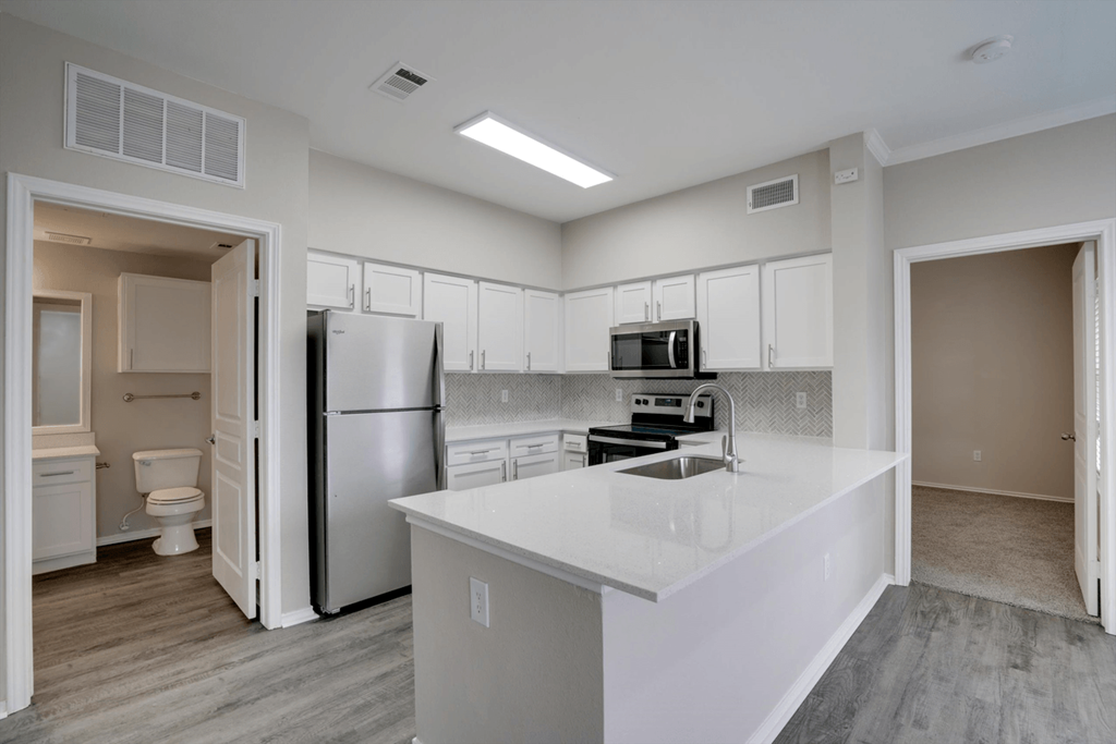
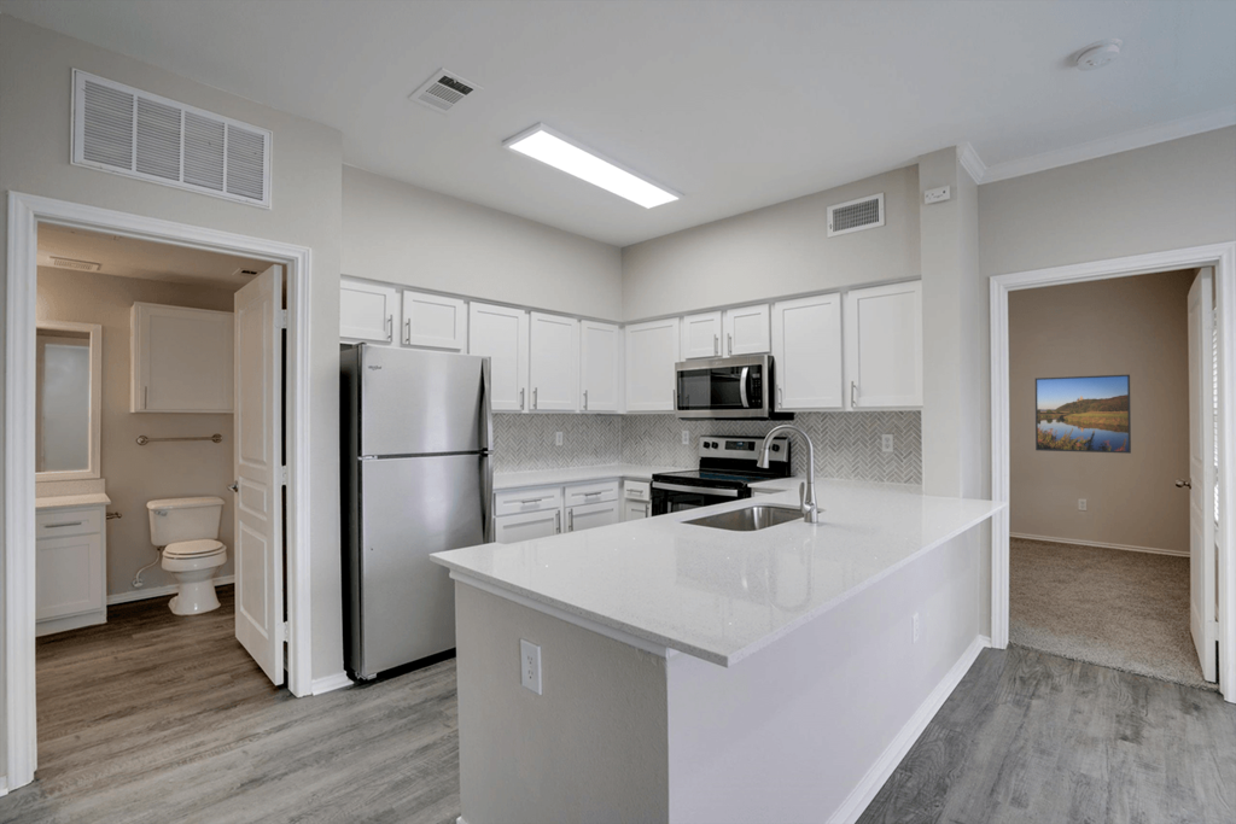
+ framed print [1034,373,1132,455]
